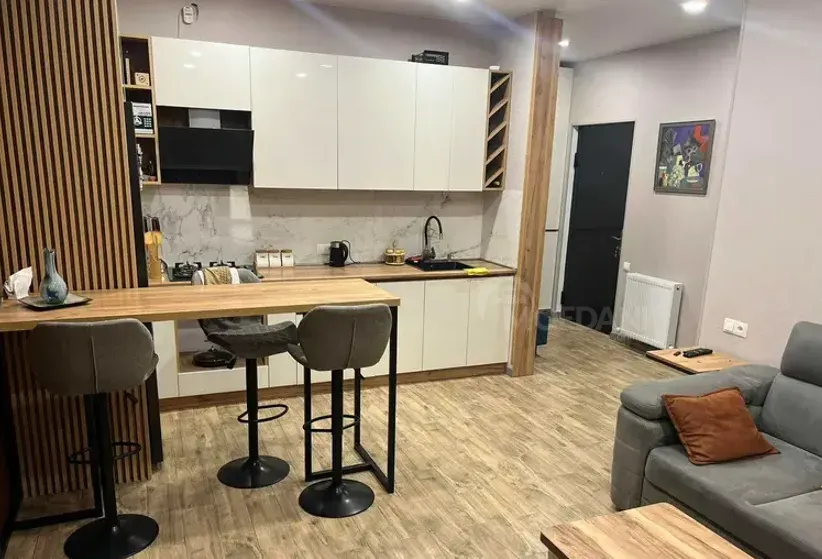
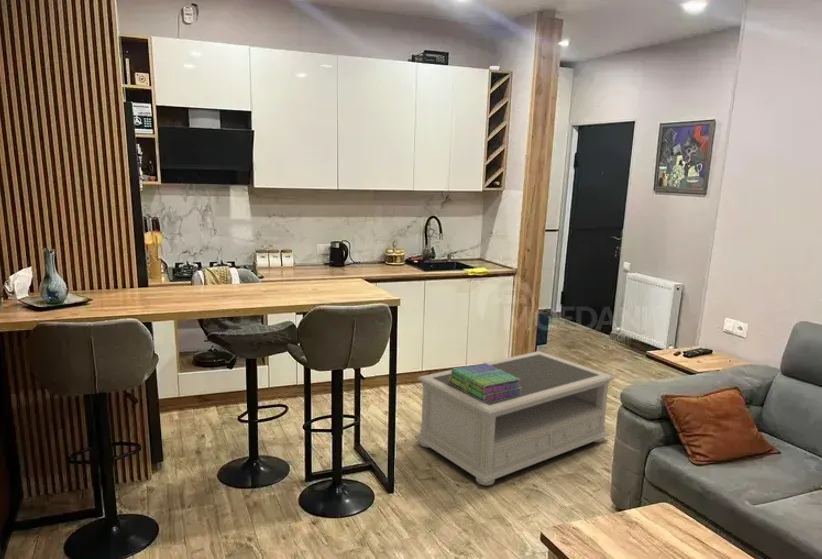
+ stack of books [449,362,522,402]
+ coffee table [414,350,616,486]
